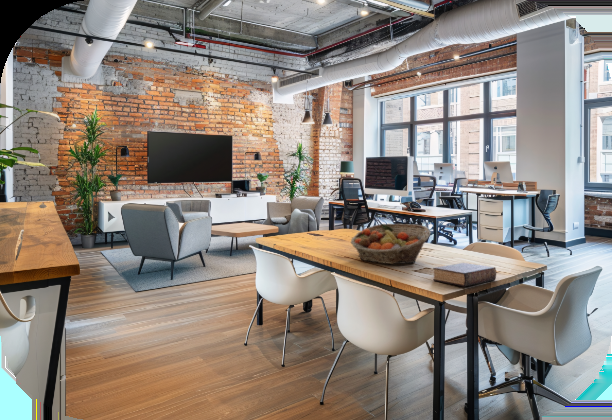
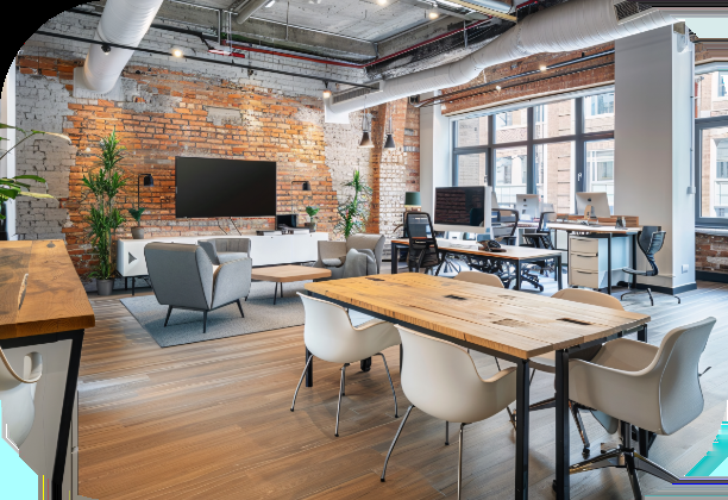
- book [432,262,497,288]
- fruit basket [350,223,432,265]
